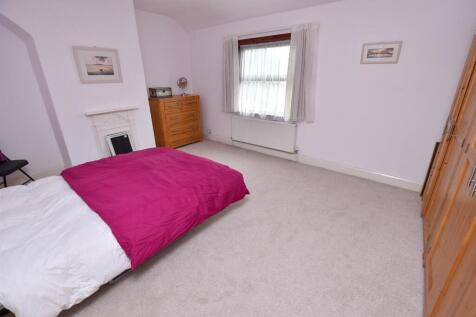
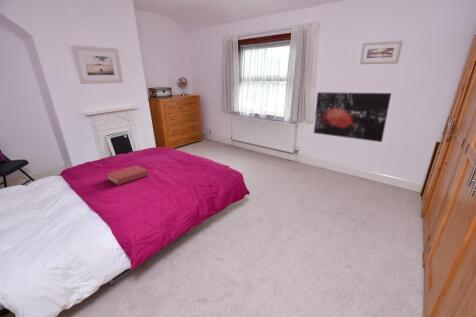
+ wall art [313,91,392,143]
+ hardback book [106,164,150,186]
